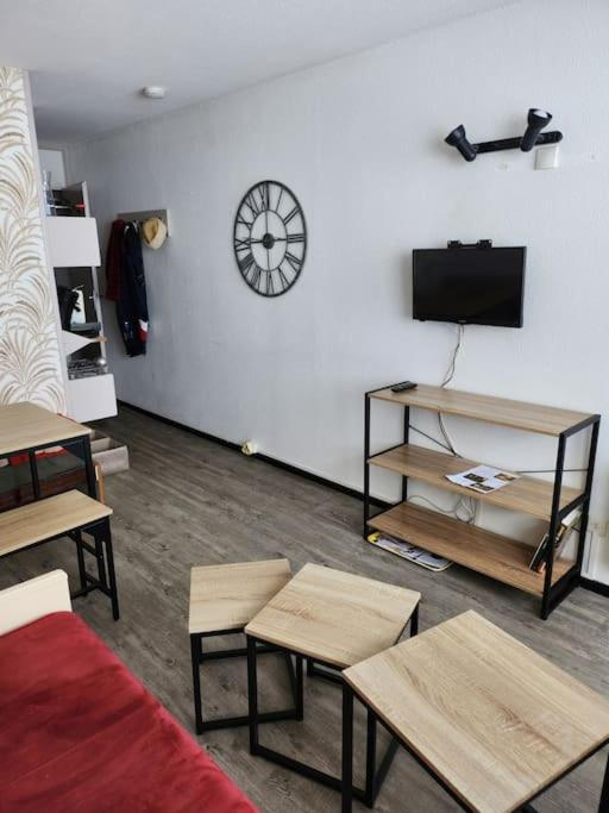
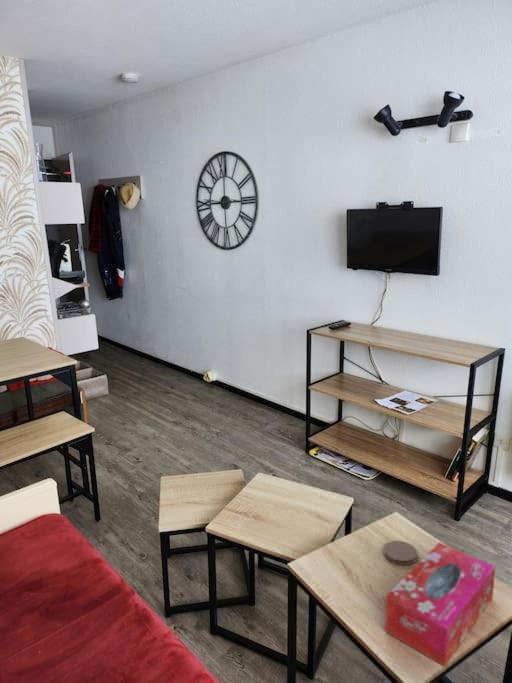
+ tissue box [384,542,496,668]
+ coaster [383,540,419,566]
